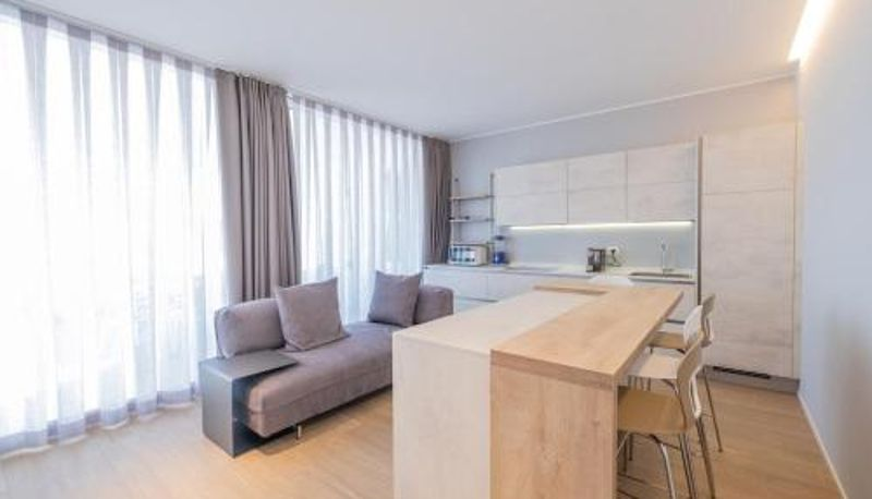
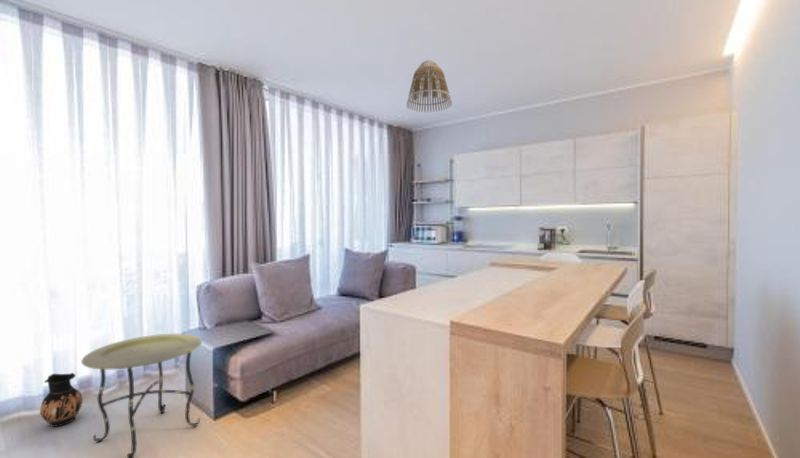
+ lamp shade [405,59,453,113]
+ side table [80,333,203,458]
+ ceramic jug [39,372,83,428]
